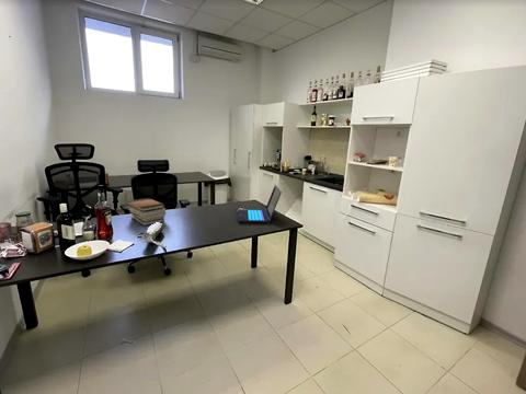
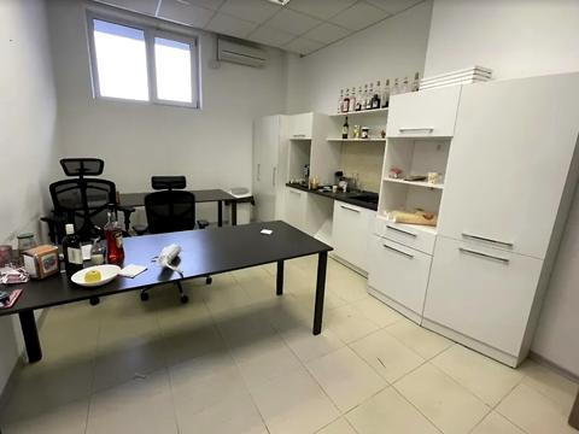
- laptop [236,184,283,223]
- book stack [126,197,167,227]
